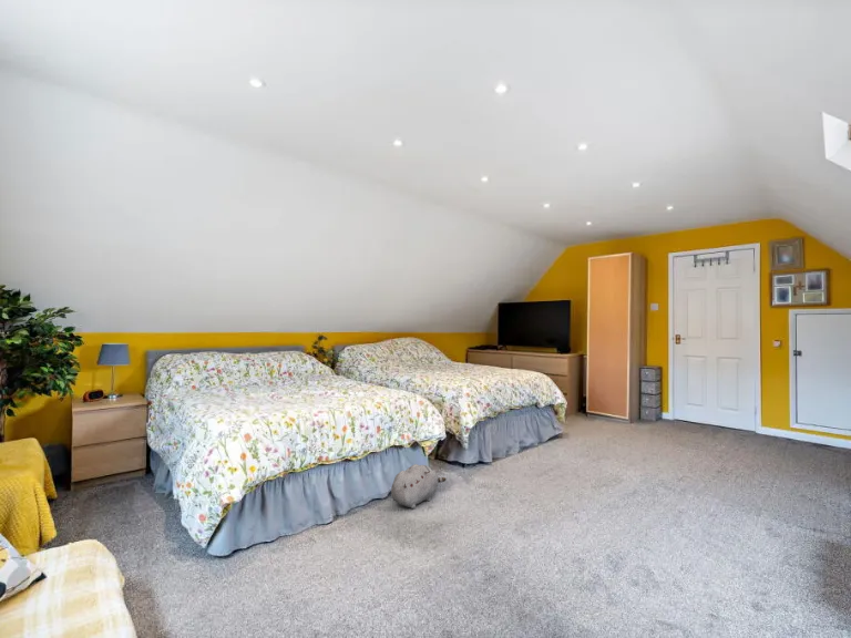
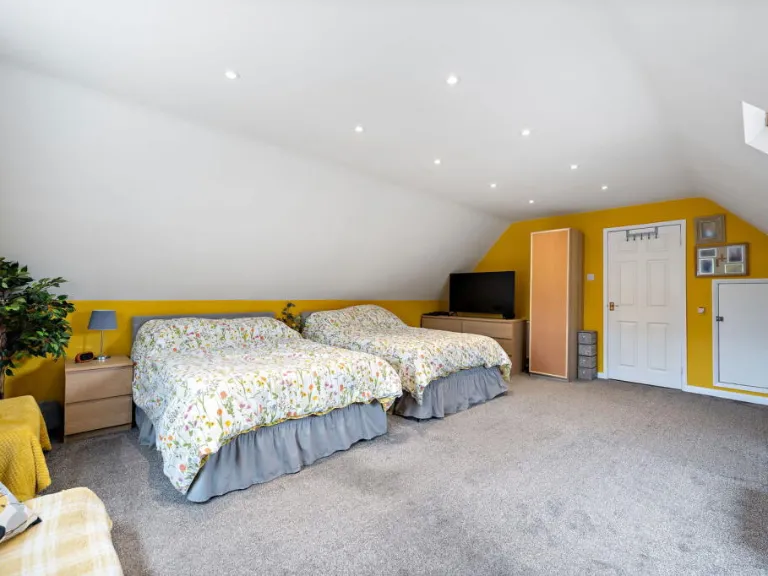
- plush toy [390,463,448,510]
